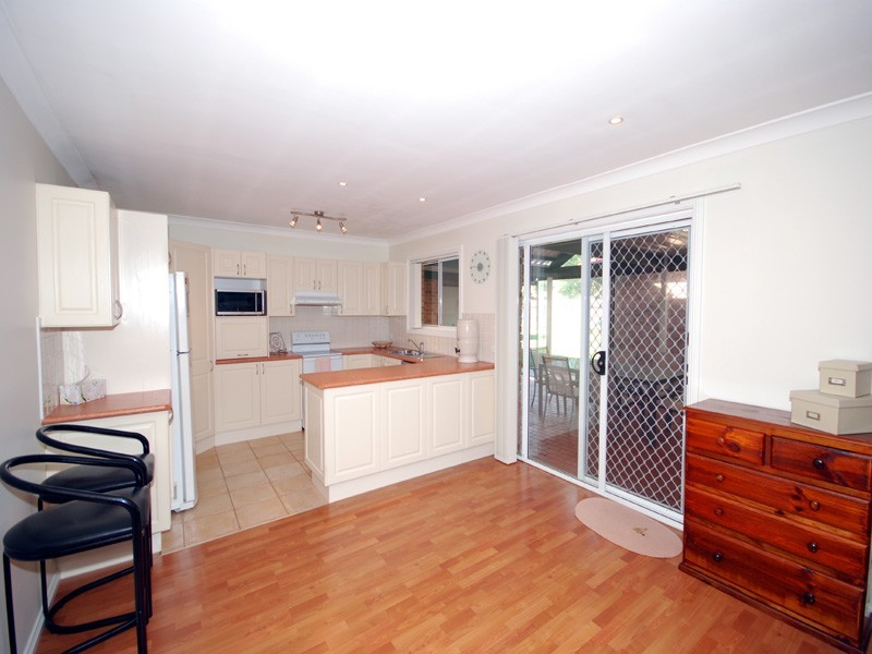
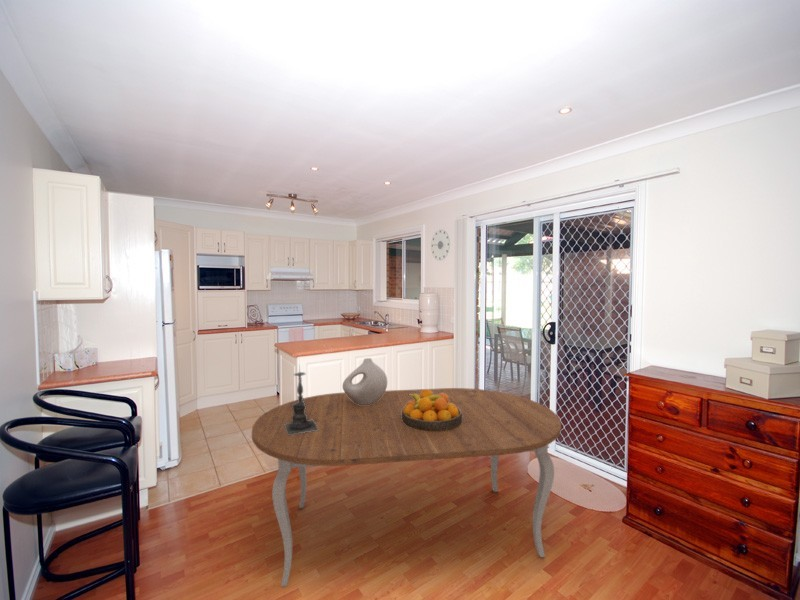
+ fruit bowl [402,388,462,432]
+ vase [342,357,388,405]
+ candle holder [284,363,319,435]
+ dining table [251,387,562,587]
